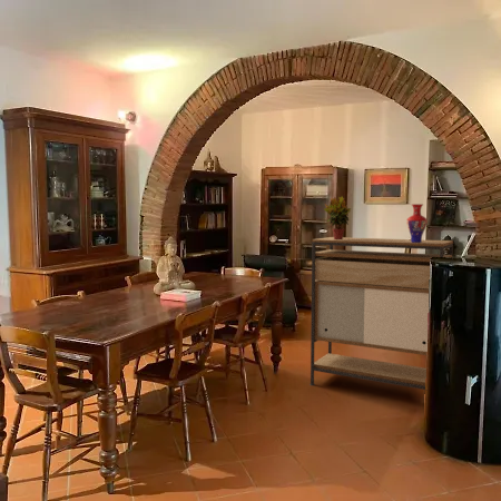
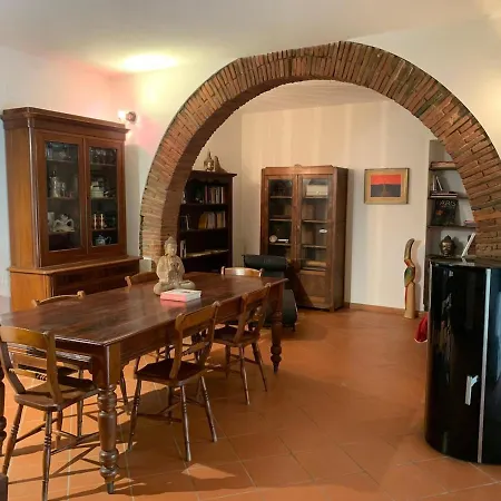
- potted plant [323,195,352,239]
- vase [405,203,429,243]
- shelving unit [308,236,454,391]
